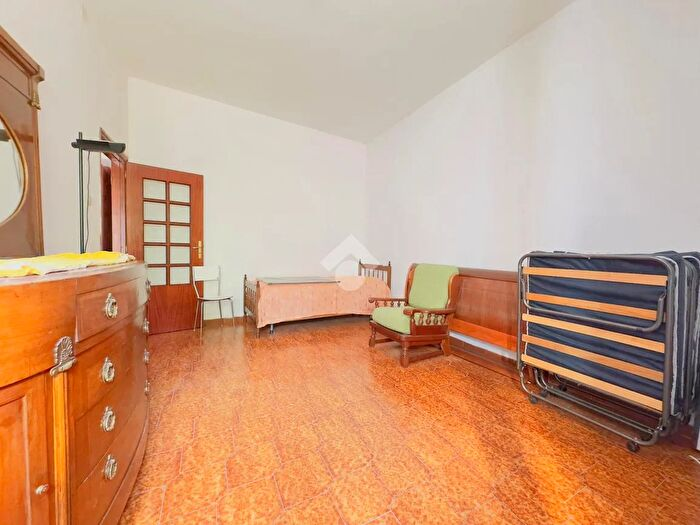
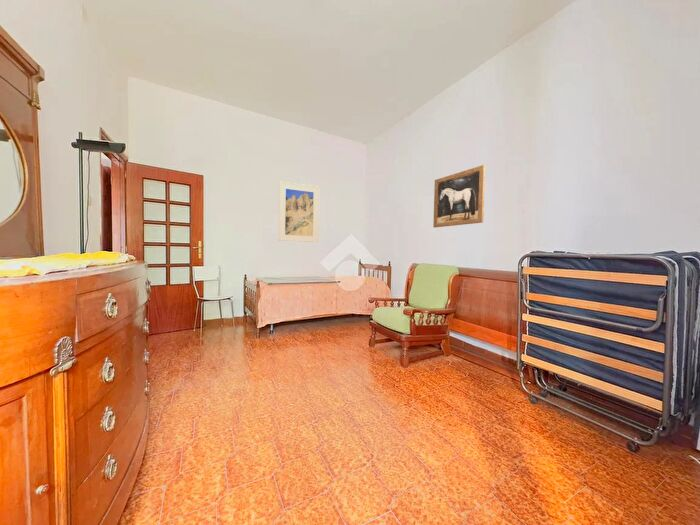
+ wall art [432,164,486,228]
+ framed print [278,181,320,243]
